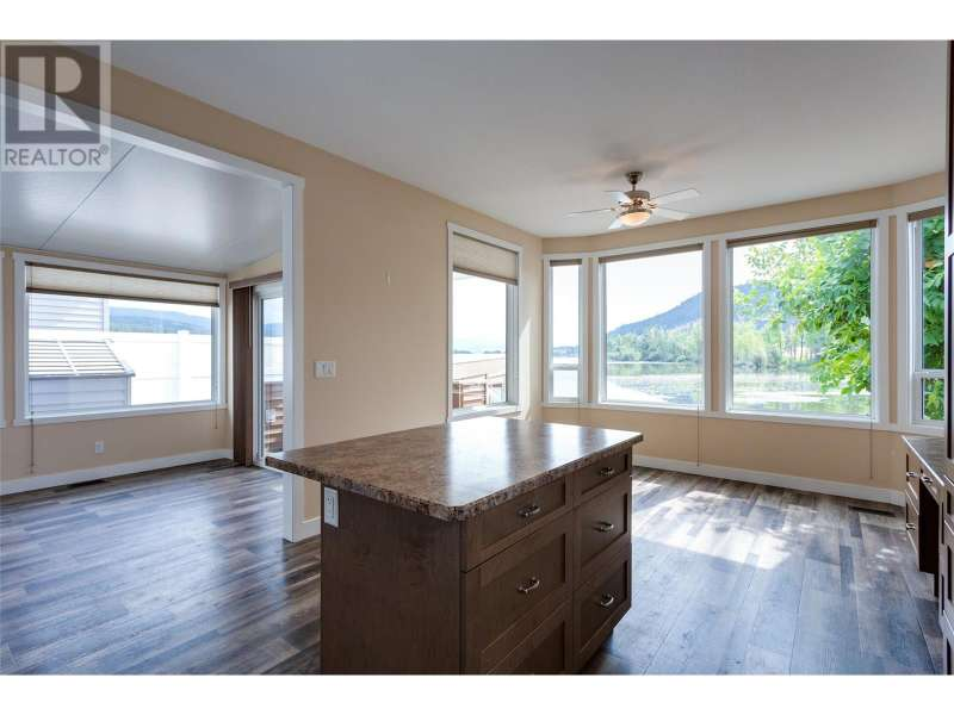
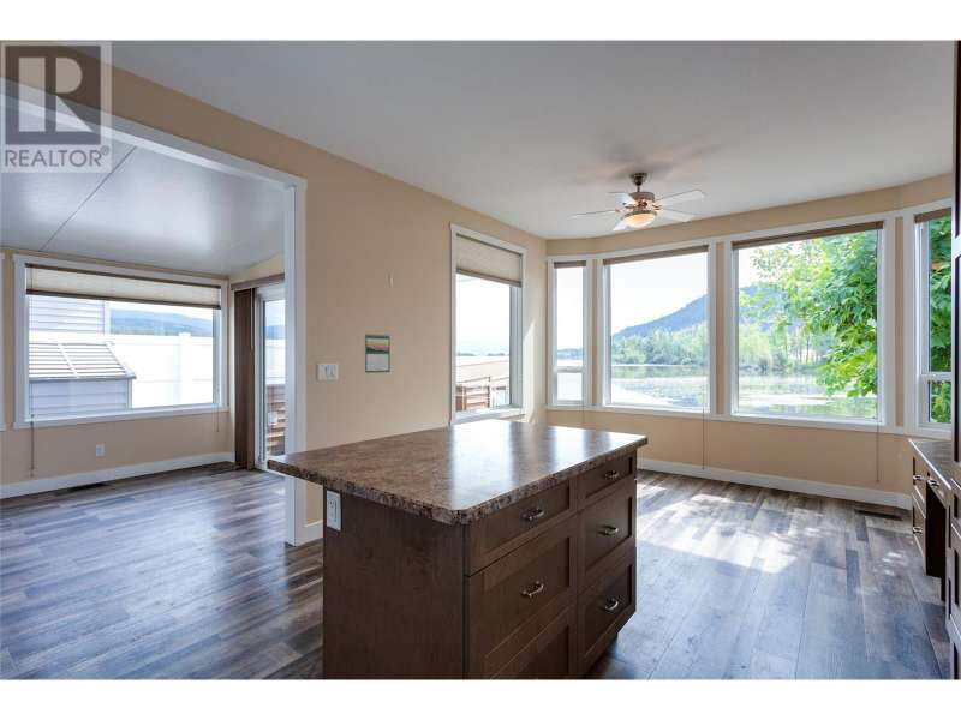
+ calendar [364,332,392,374]
